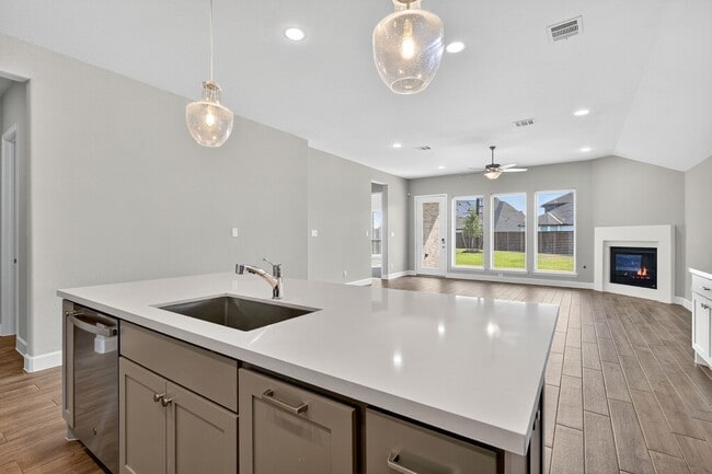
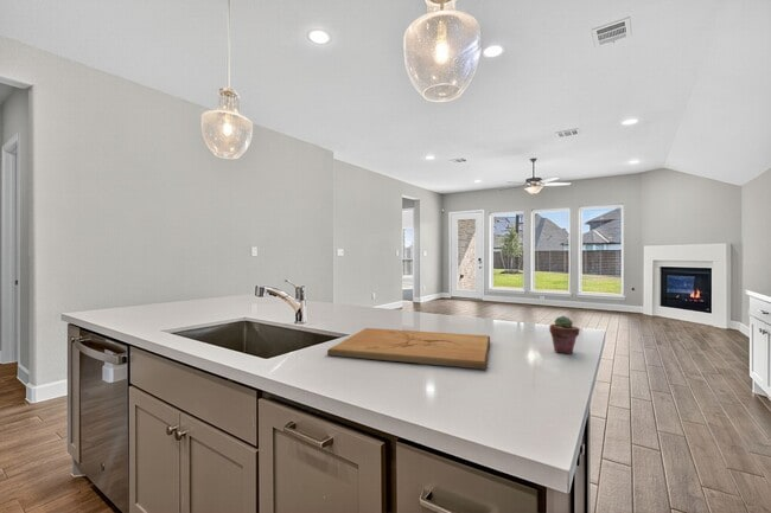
+ cutting board [326,327,491,370]
+ potted succulent [548,315,581,354]
